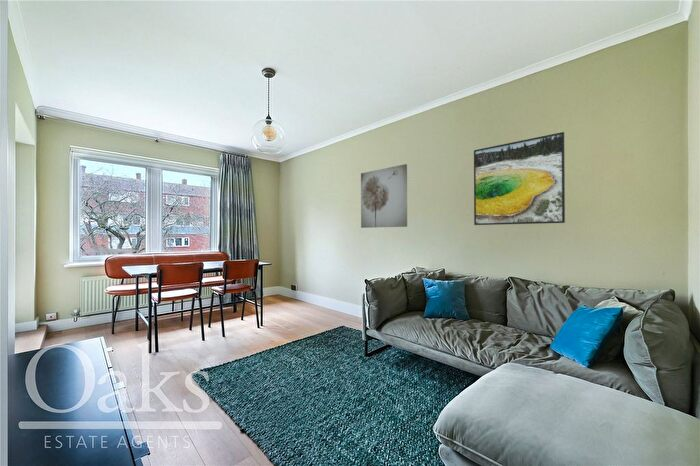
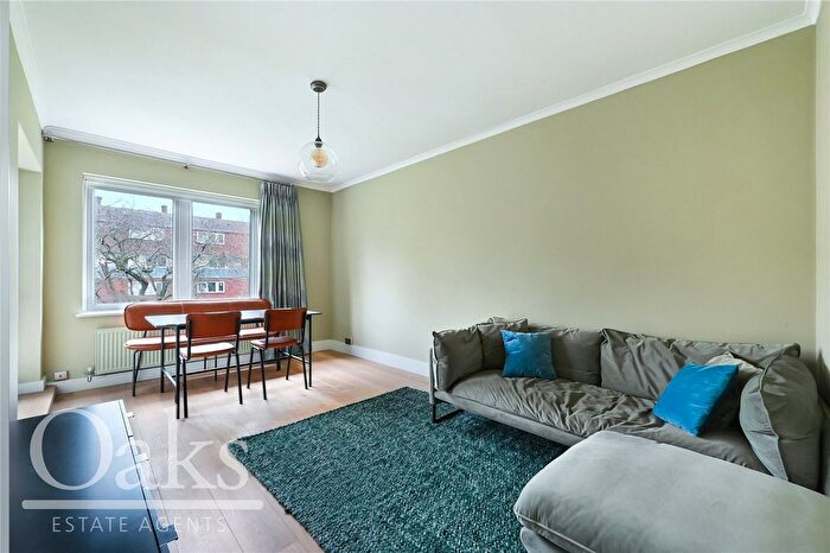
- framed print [473,131,566,226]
- wall art [360,163,408,229]
